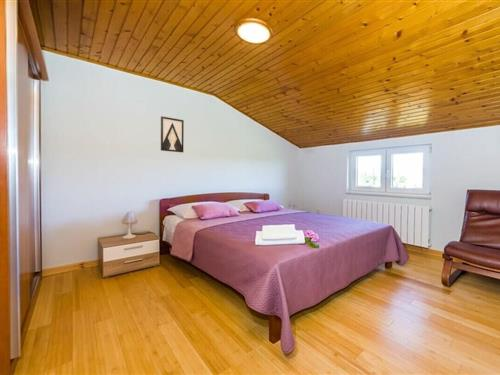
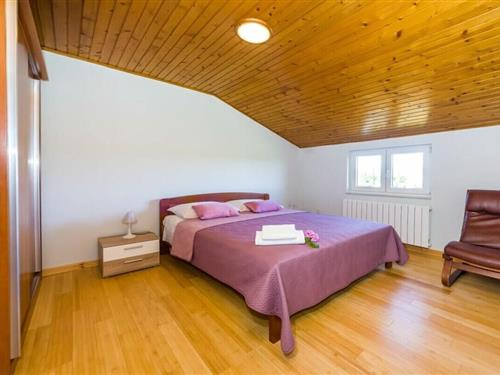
- wall art [160,115,185,153]
